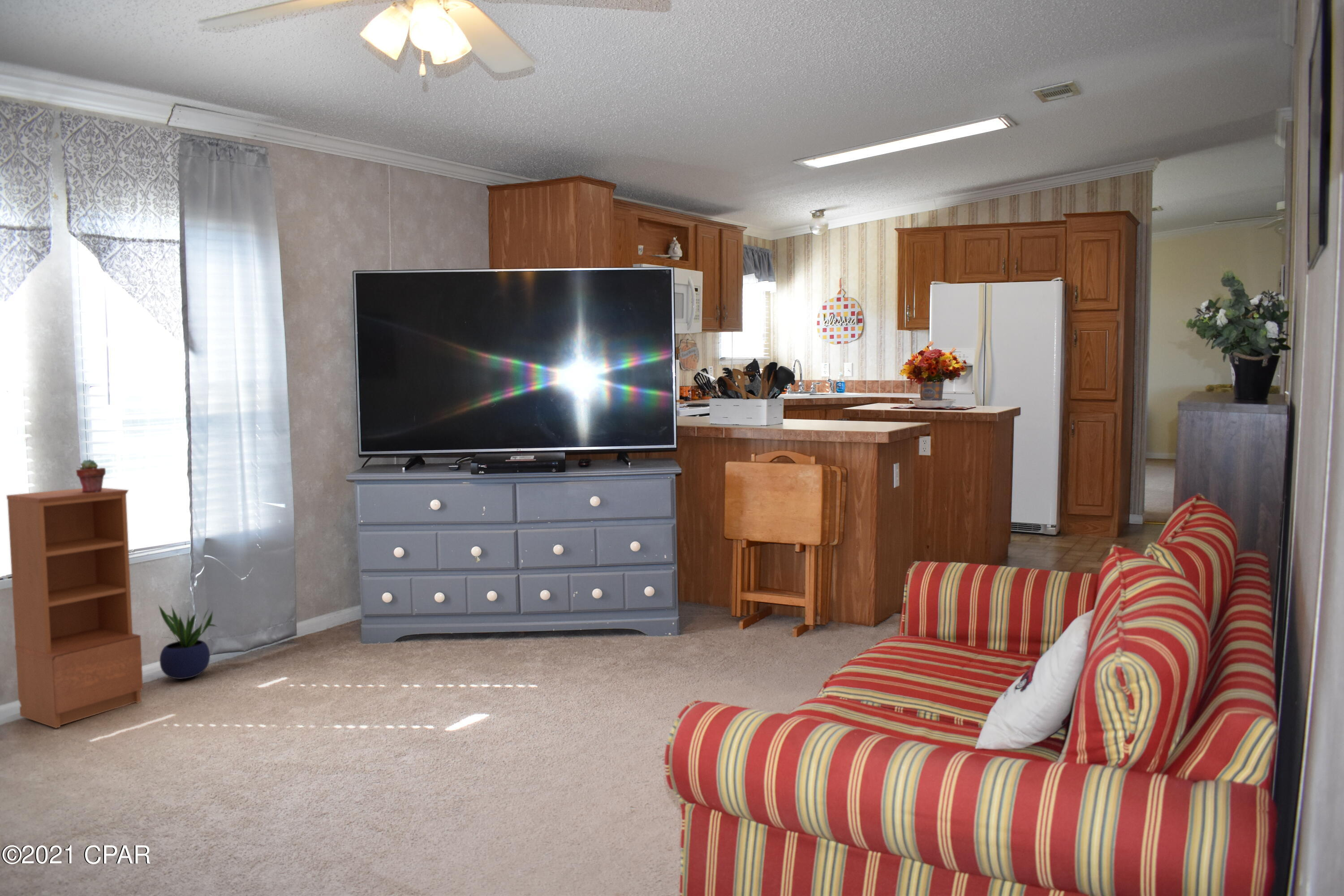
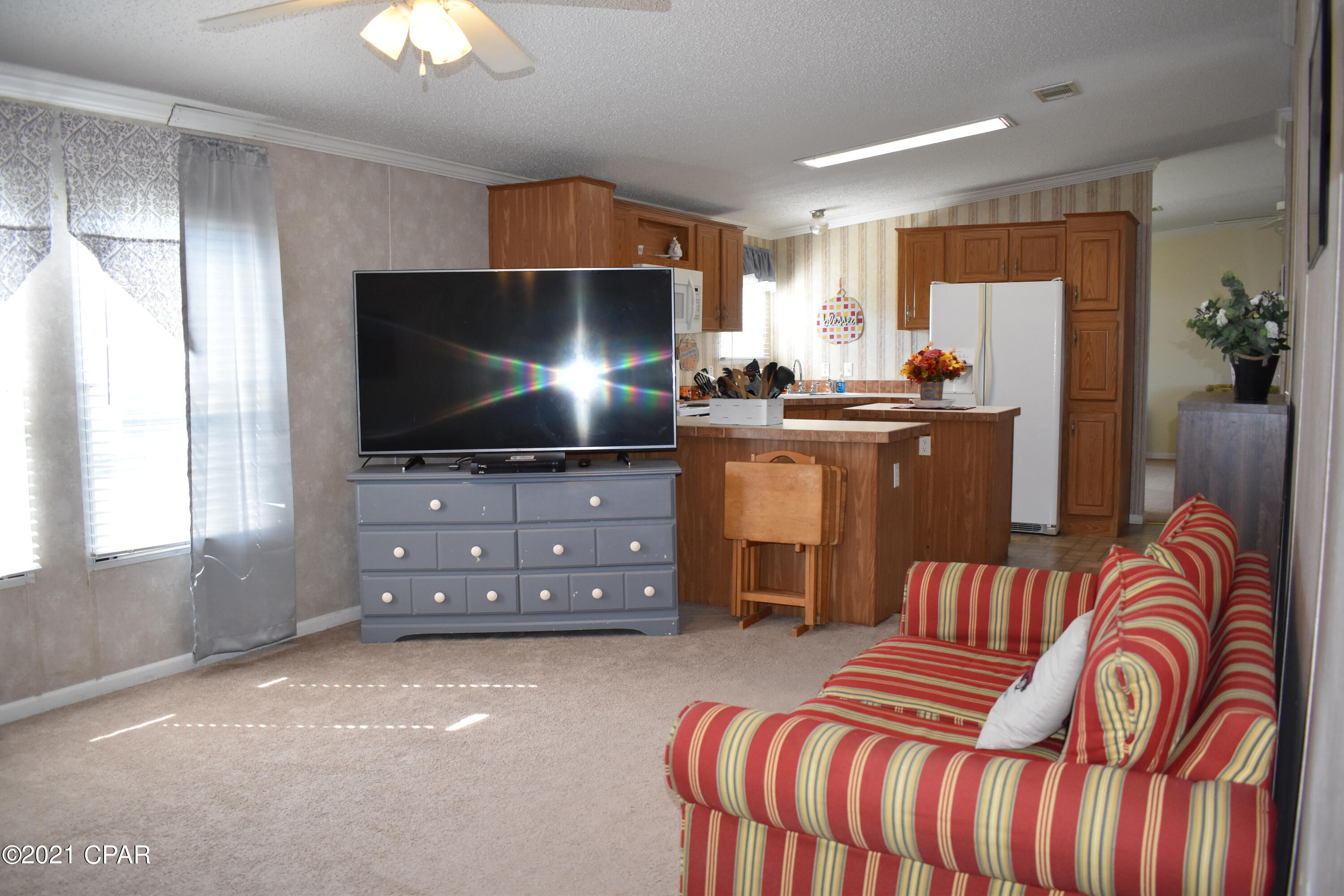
- potted plant [158,604,217,680]
- potted succulent [76,459,106,492]
- bookcase [6,487,143,728]
